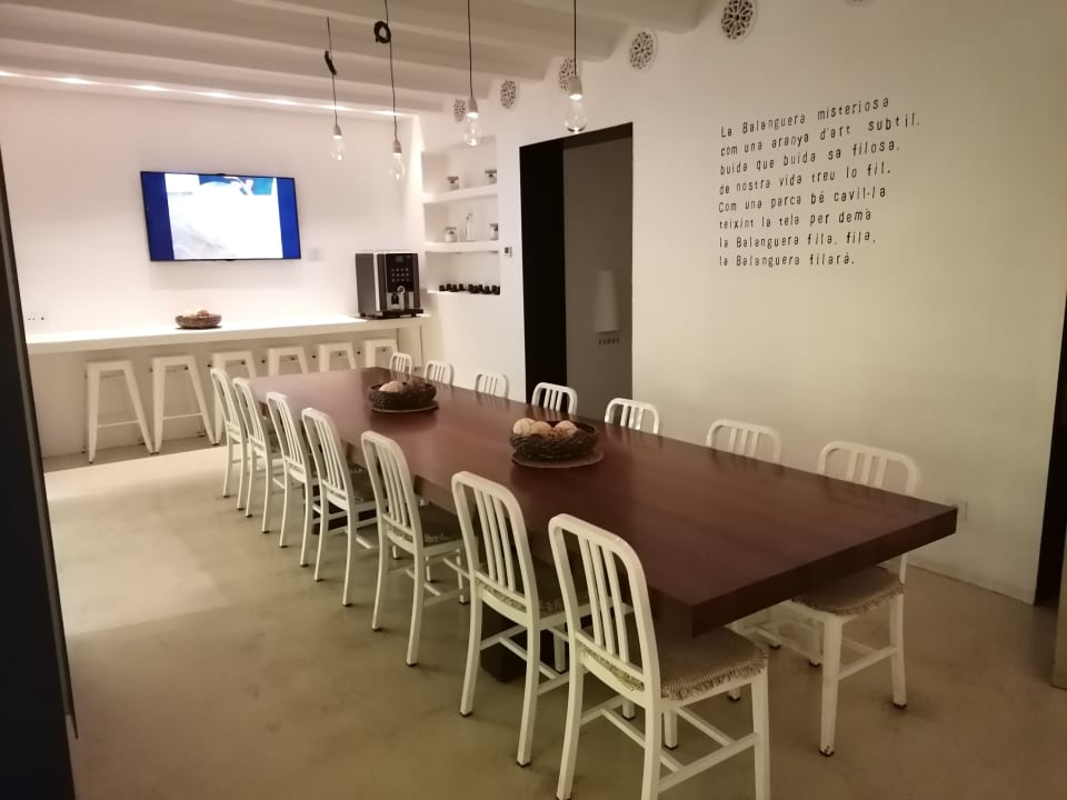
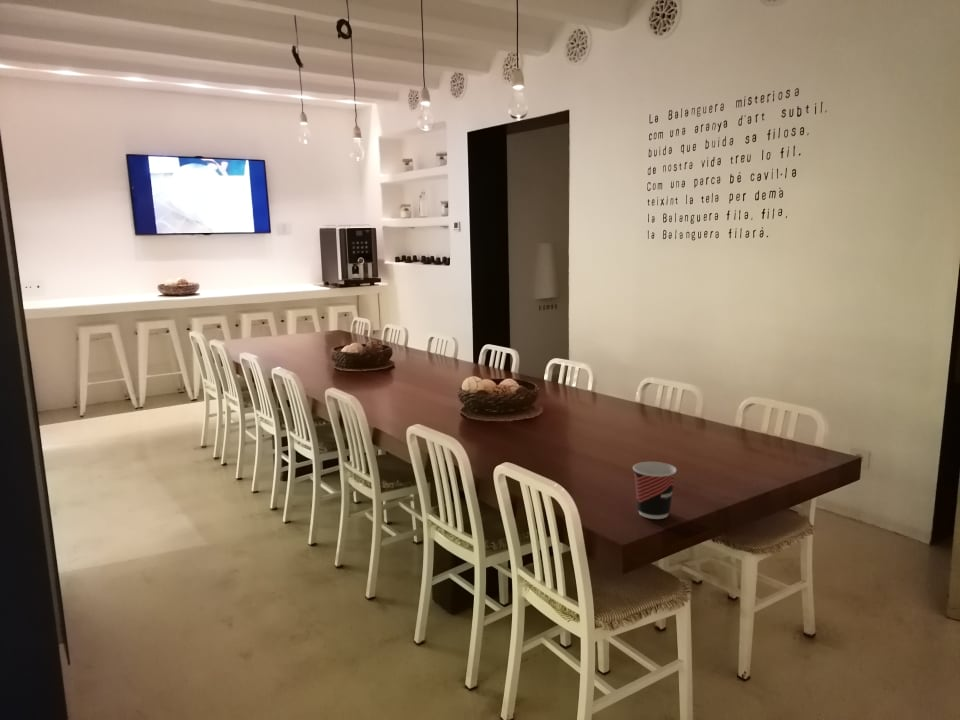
+ cup [632,461,678,520]
